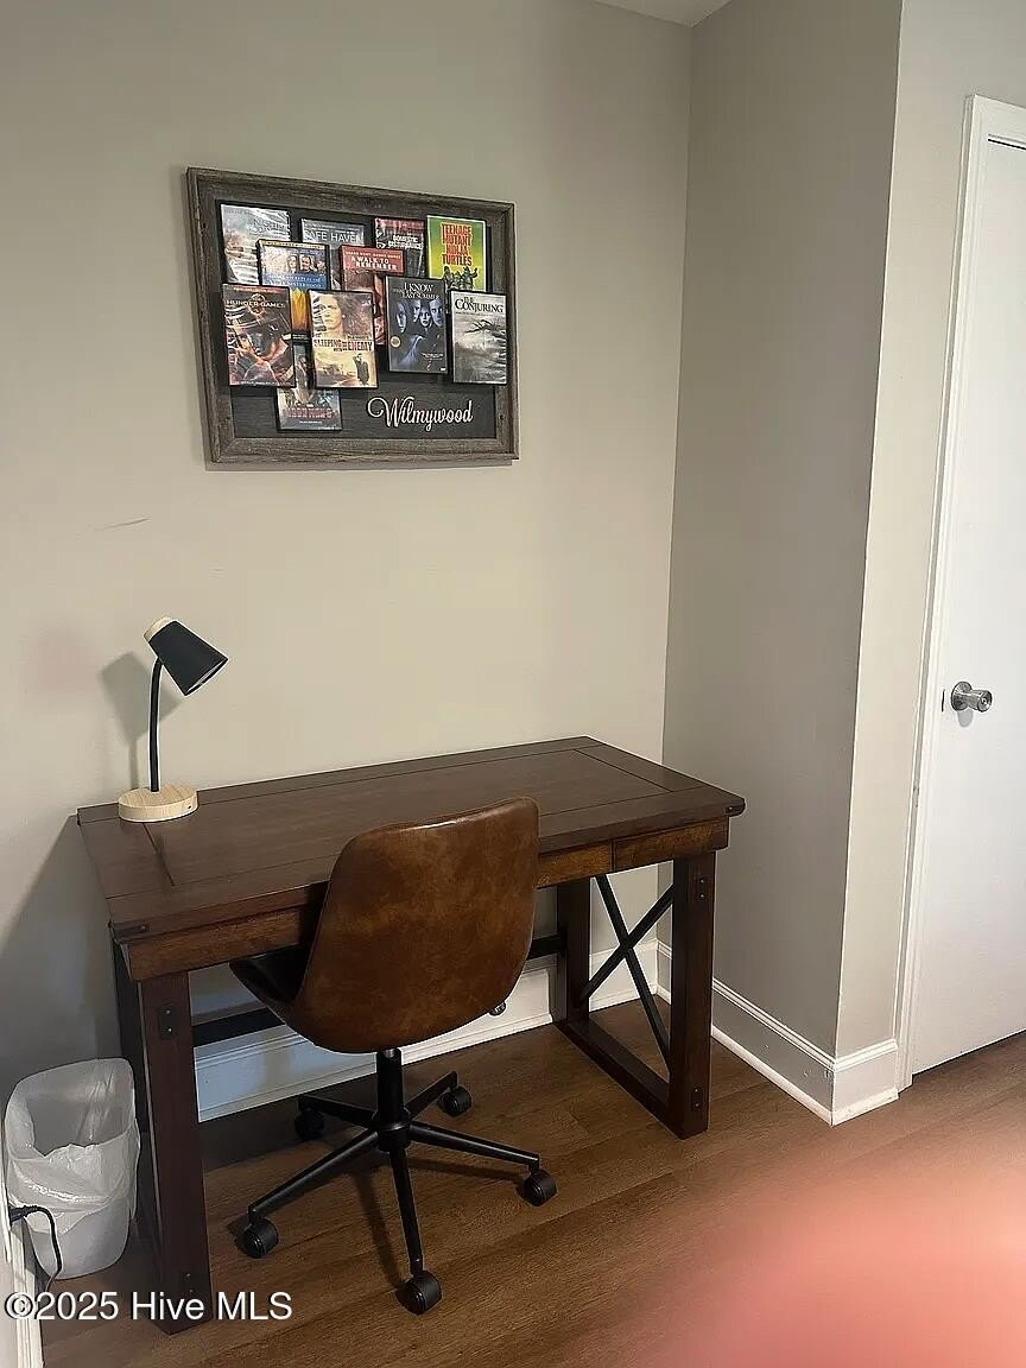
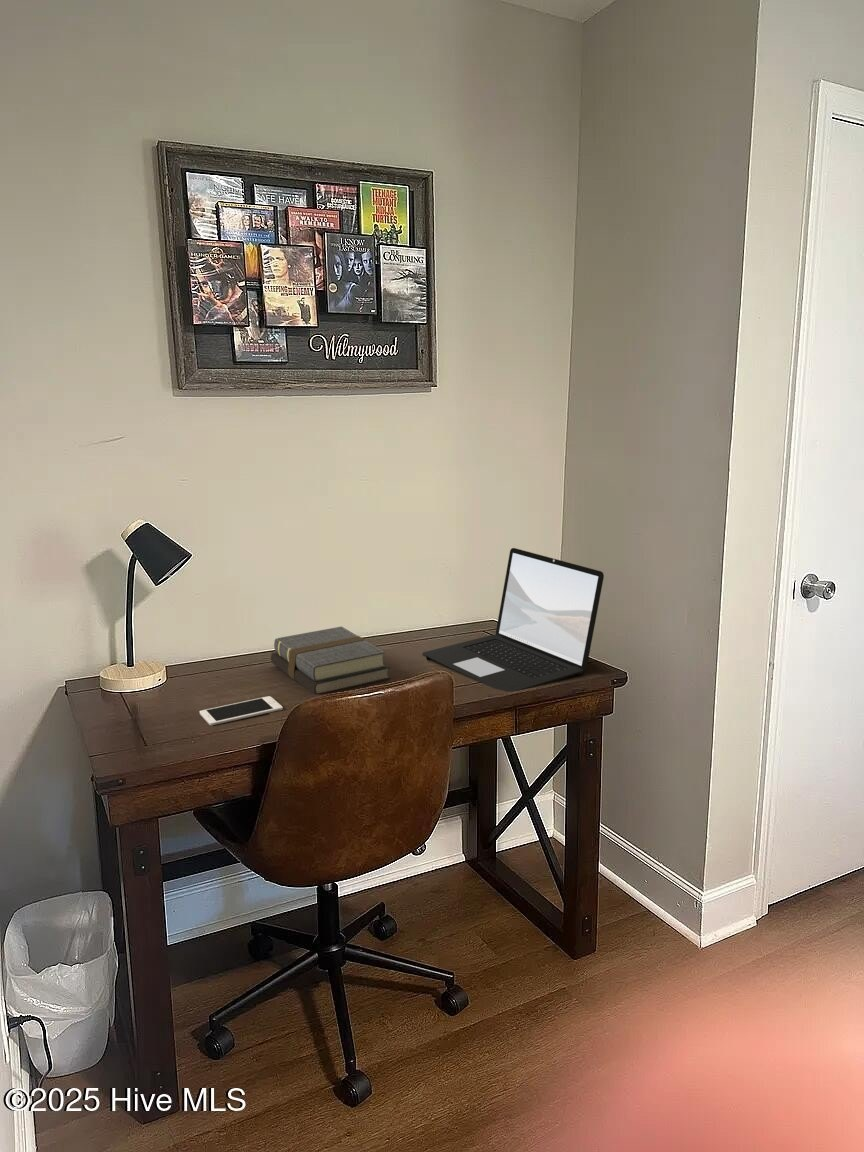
+ book [270,626,391,695]
+ laptop [421,547,605,693]
+ cell phone [199,695,284,726]
